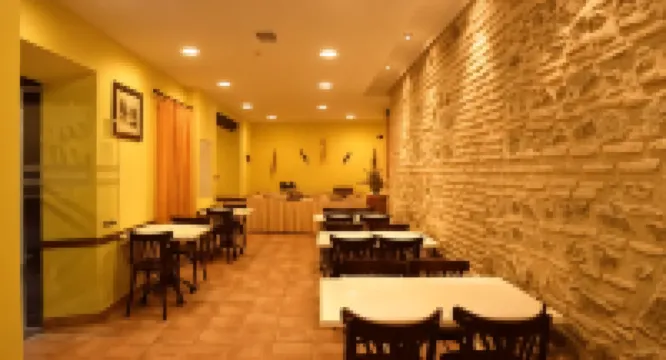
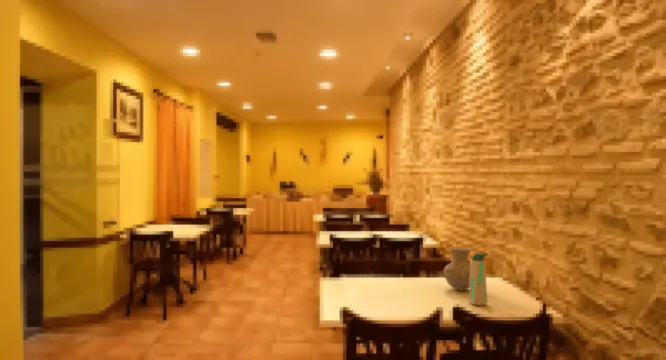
+ vase [443,246,472,292]
+ water bottle [468,252,489,307]
